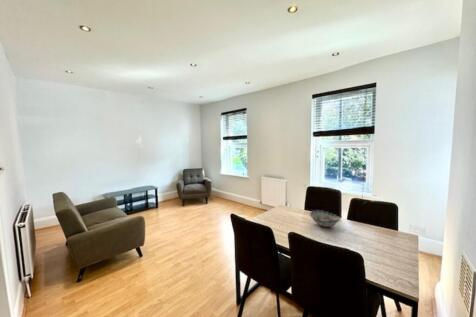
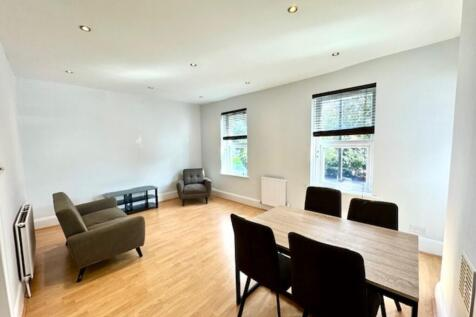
- decorative bowl [309,209,341,228]
